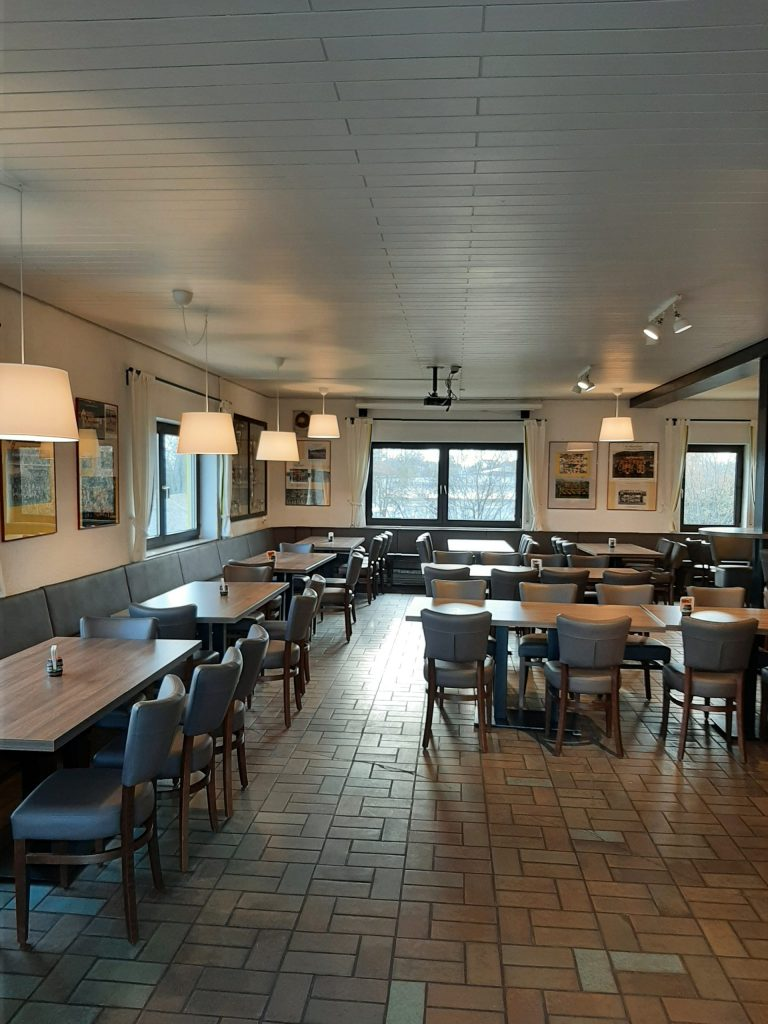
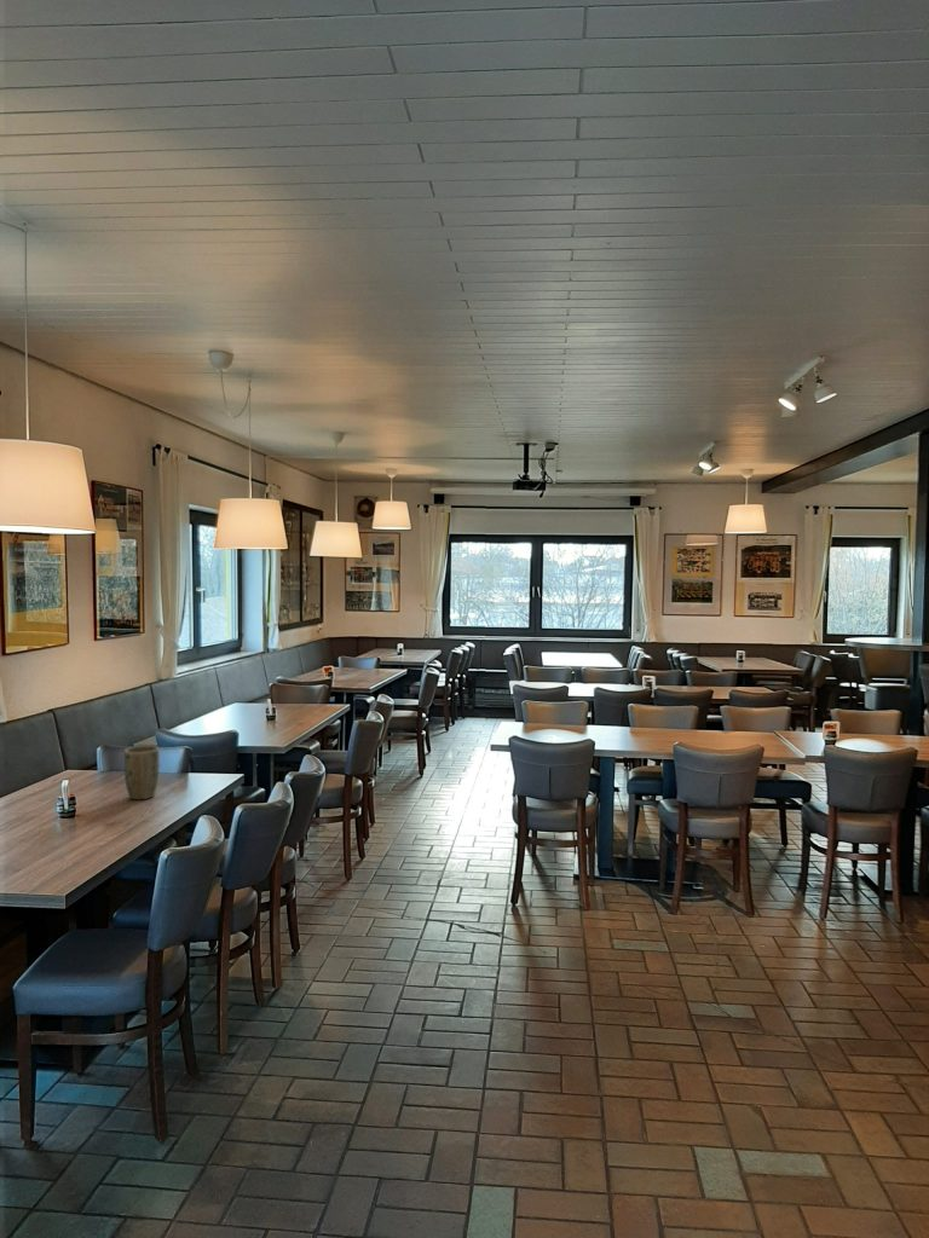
+ plant pot [123,745,161,800]
